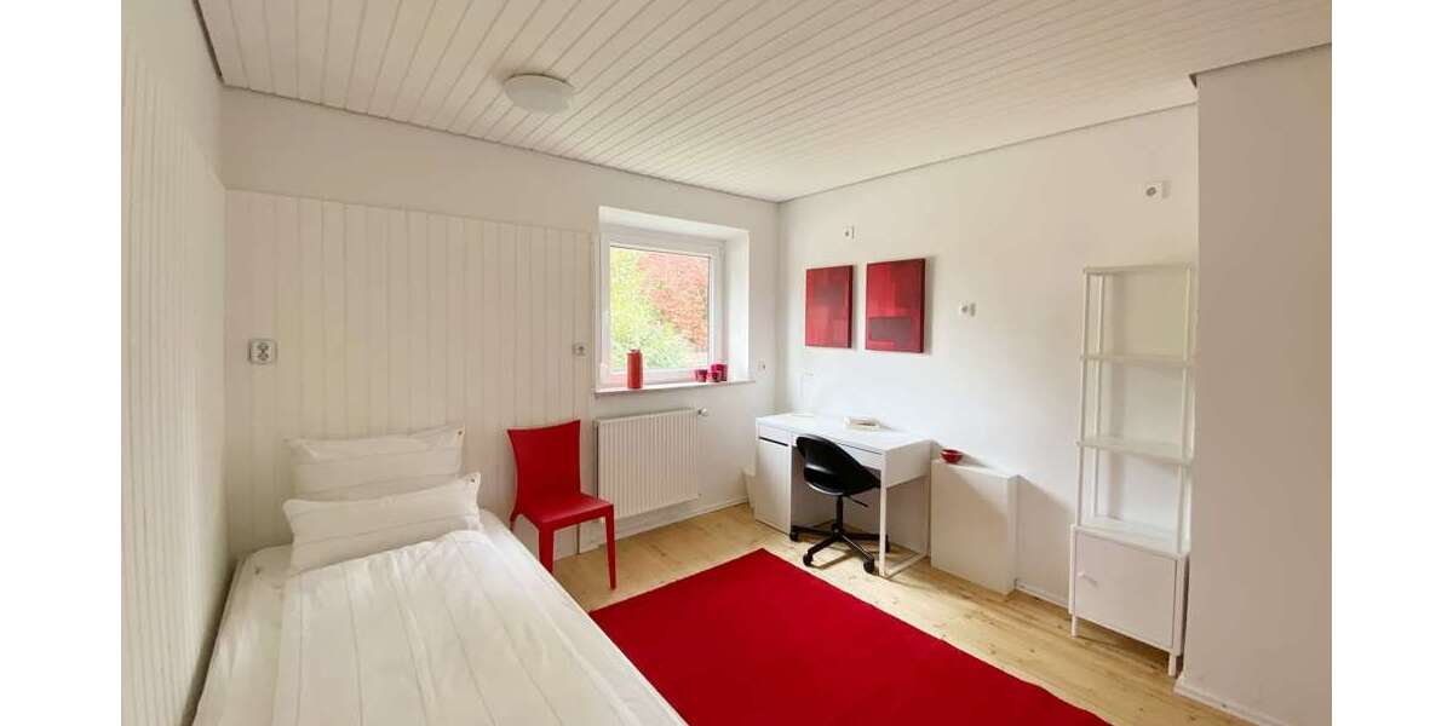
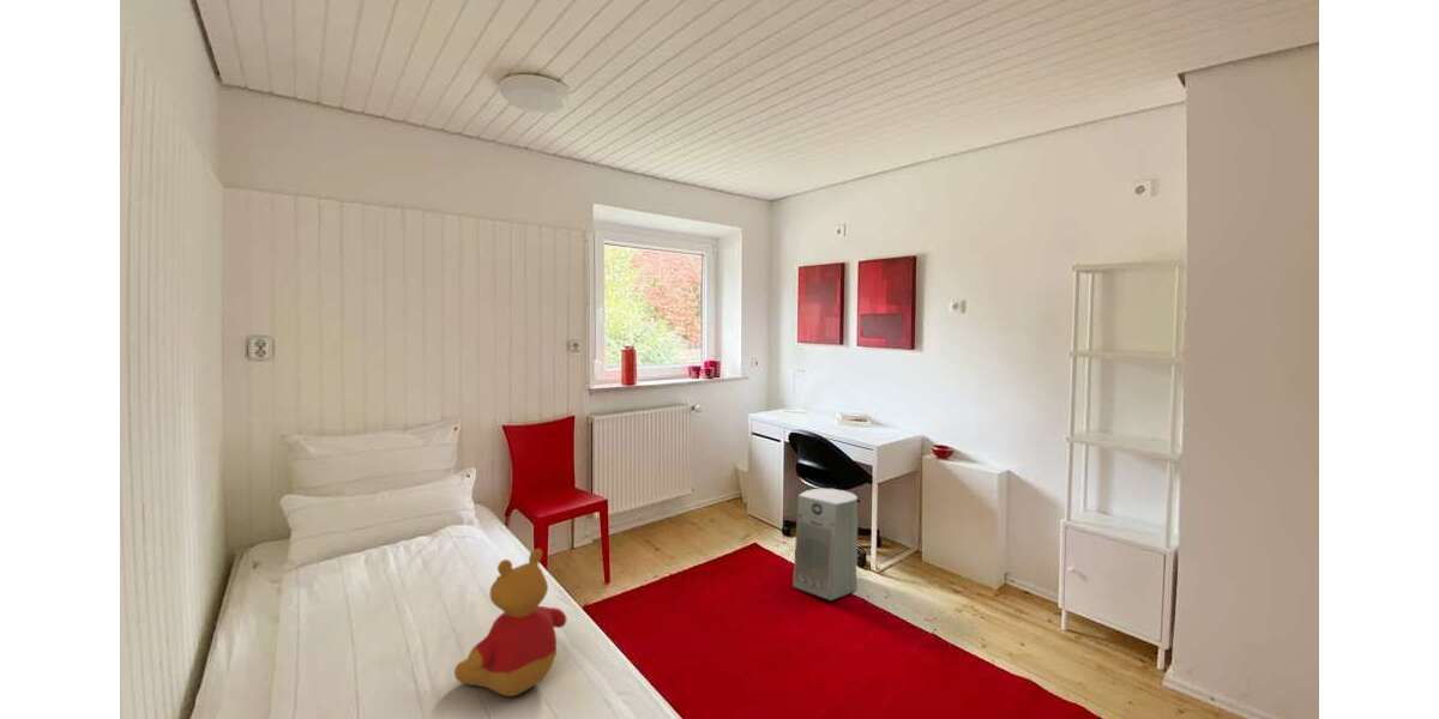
+ fan [791,488,859,602]
+ stuffed bear [453,548,567,697]
